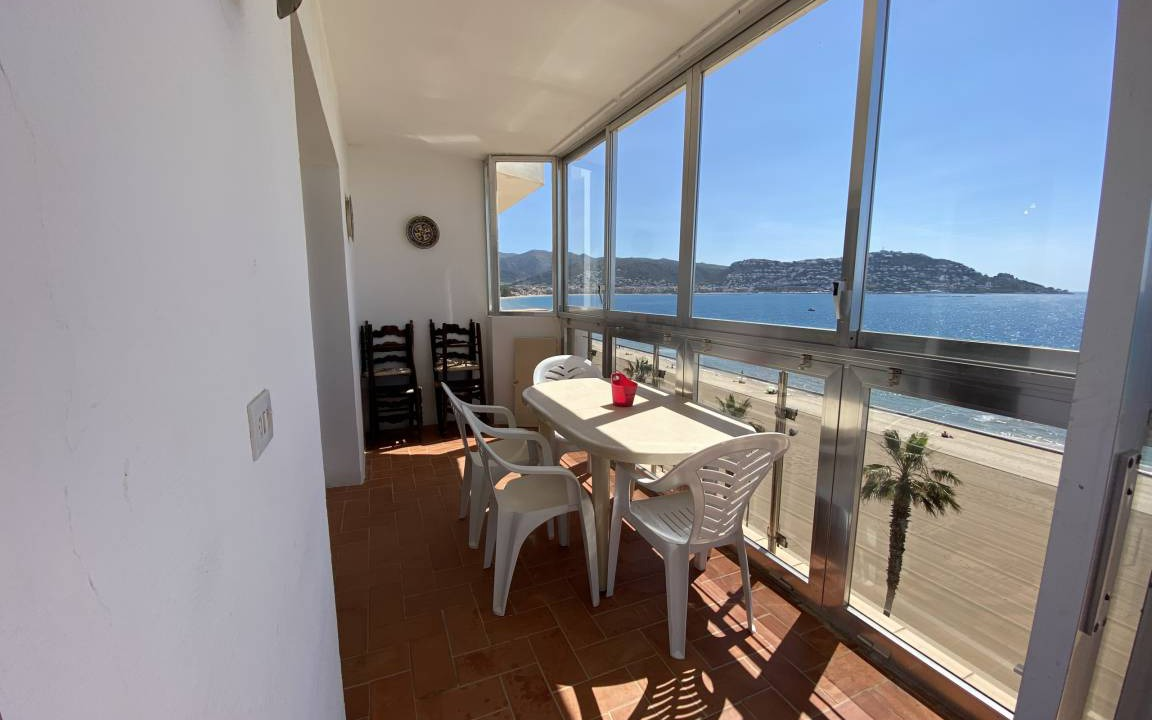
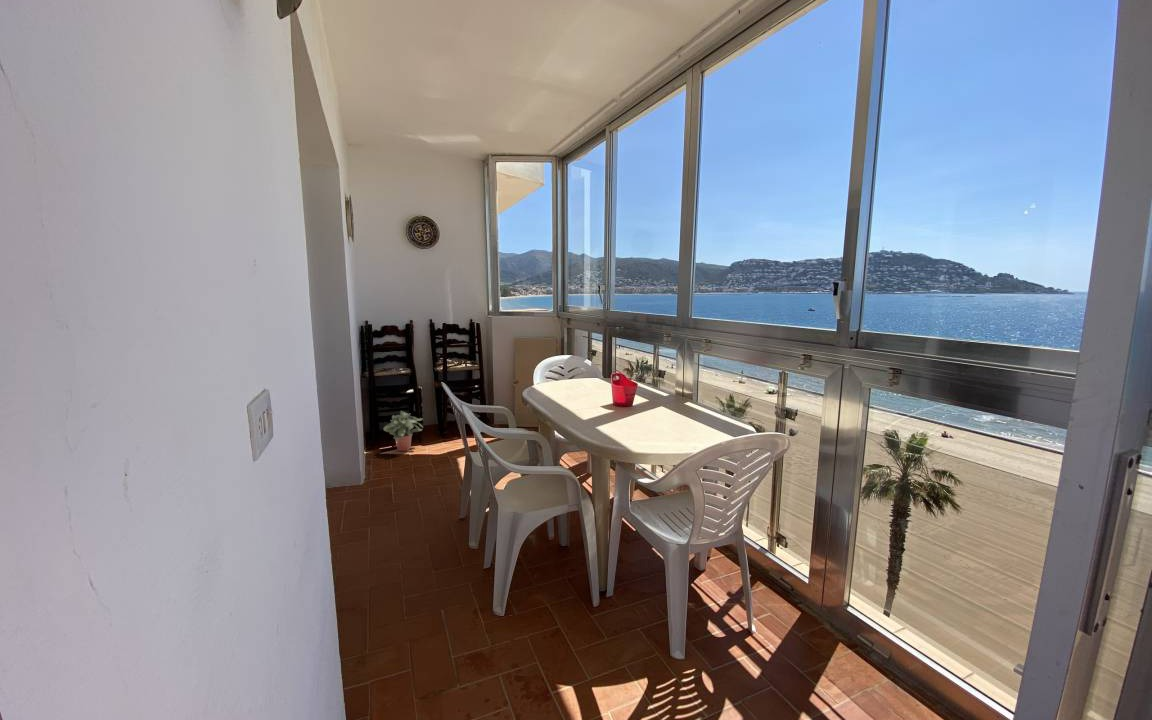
+ potted plant [383,410,424,452]
